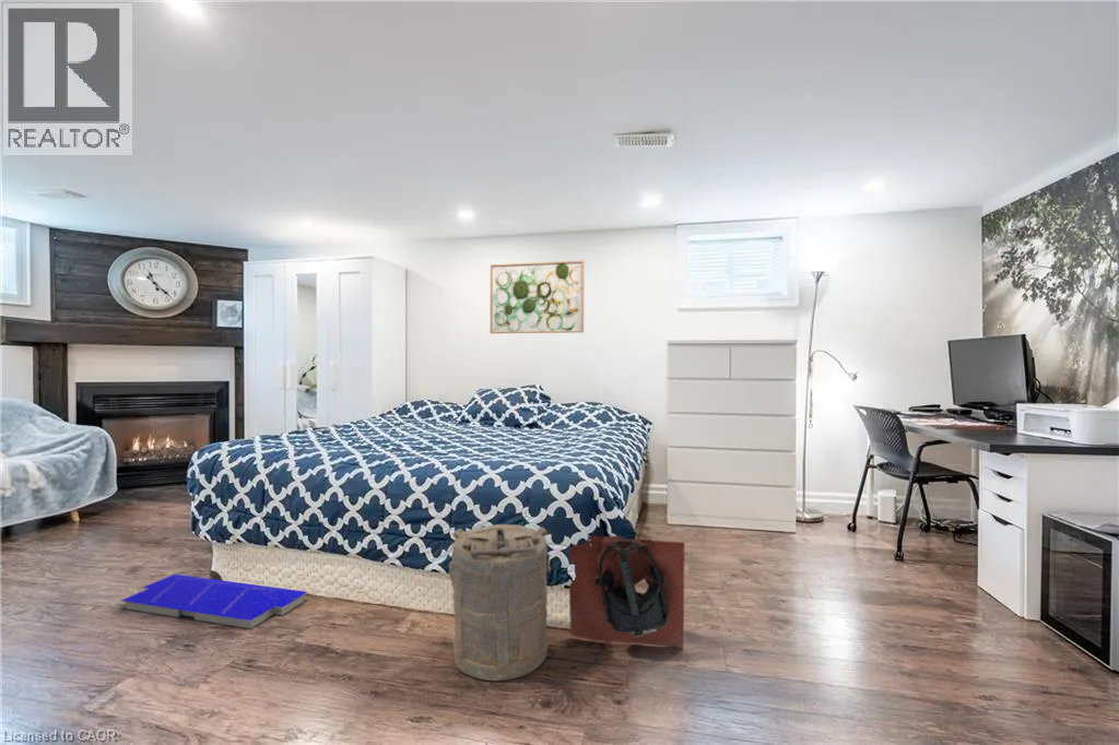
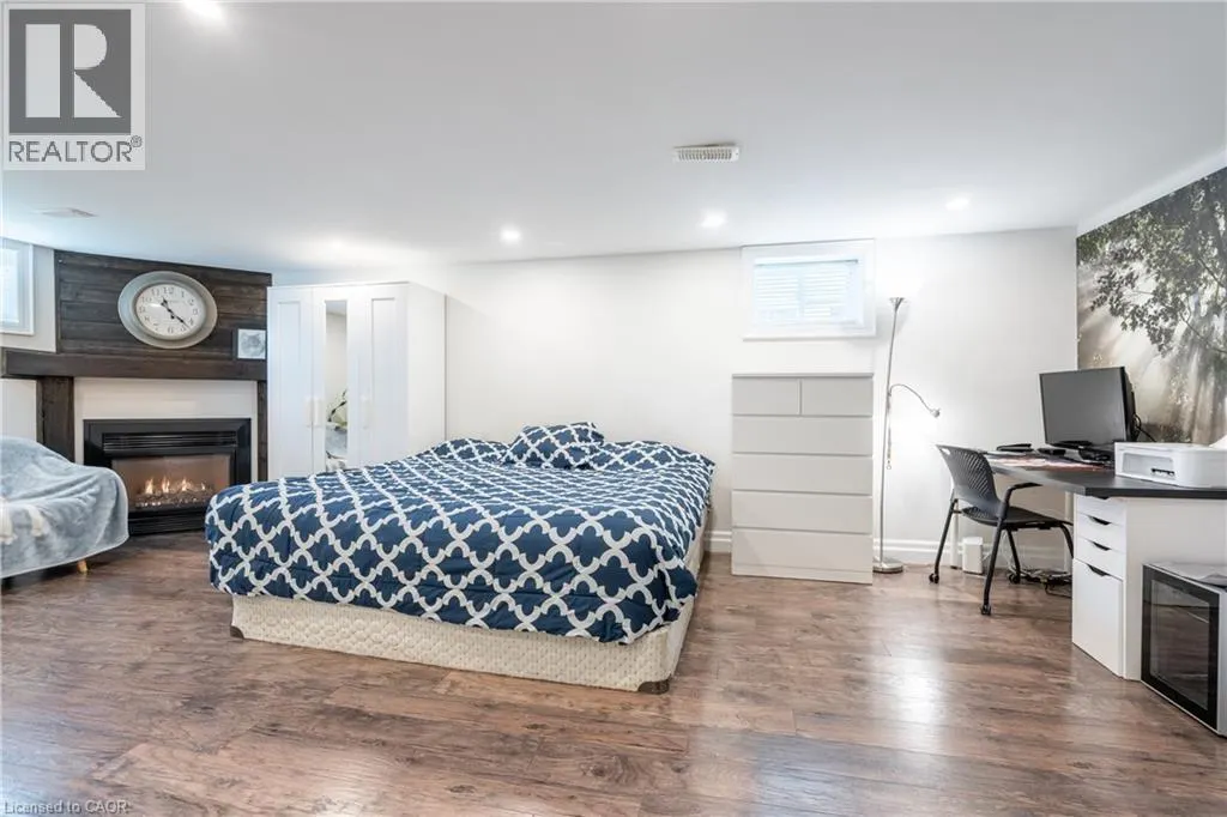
- wall art [490,260,586,334]
- backpack [568,535,685,648]
- laundry hamper [448,523,552,682]
- bath mat [120,573,308,629]
